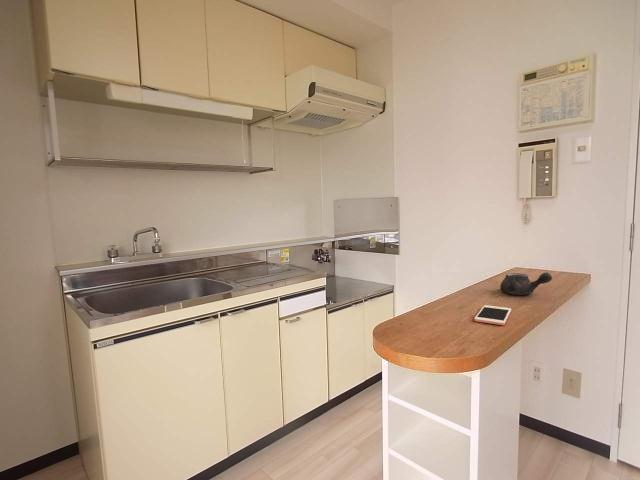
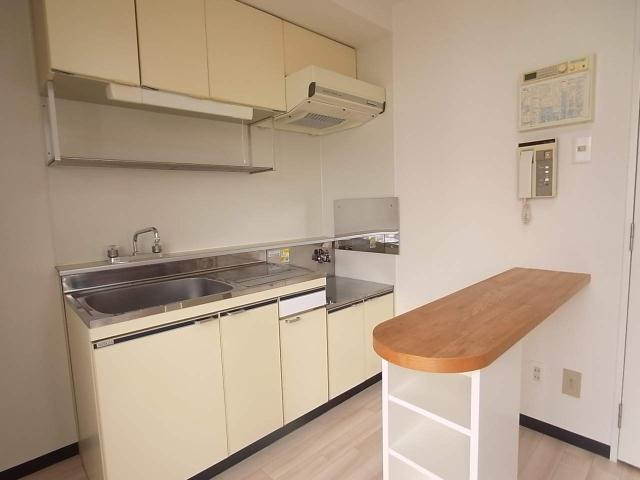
- cell phone [473,304,512,326]
- teapot [499,271,553,296]
